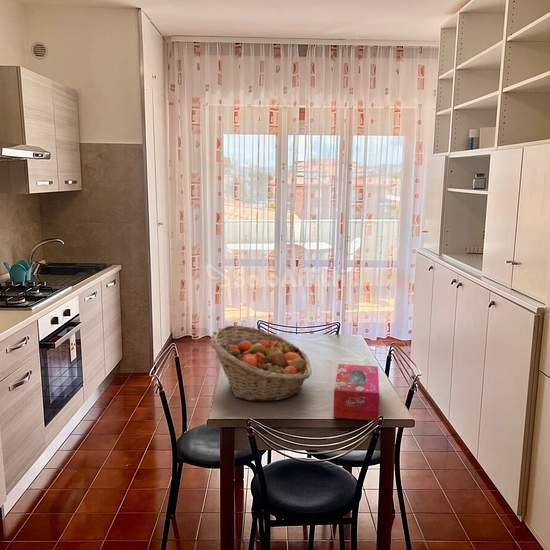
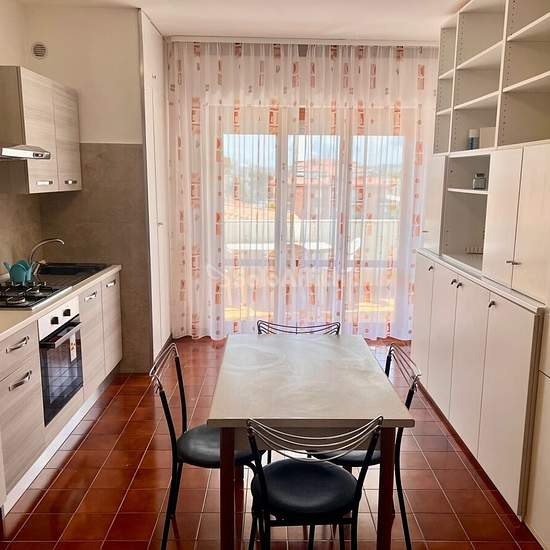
- fruit basket [210,324,313,402]
- tissue box [332,363,380,422]
